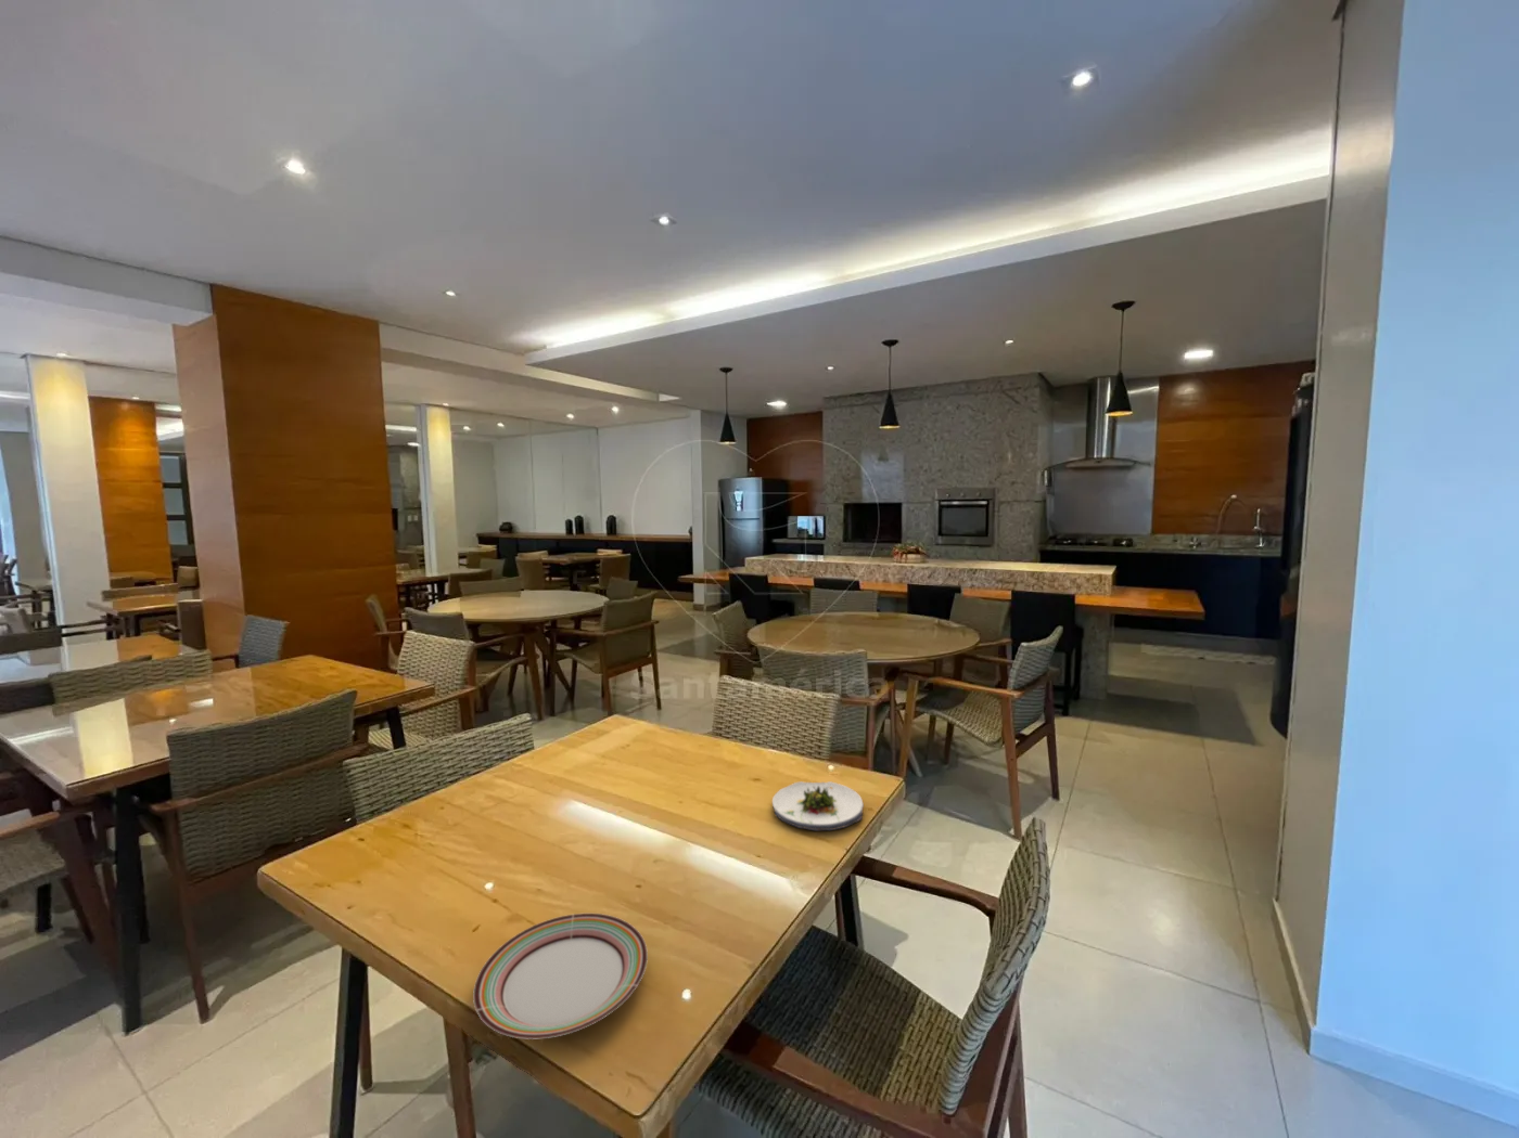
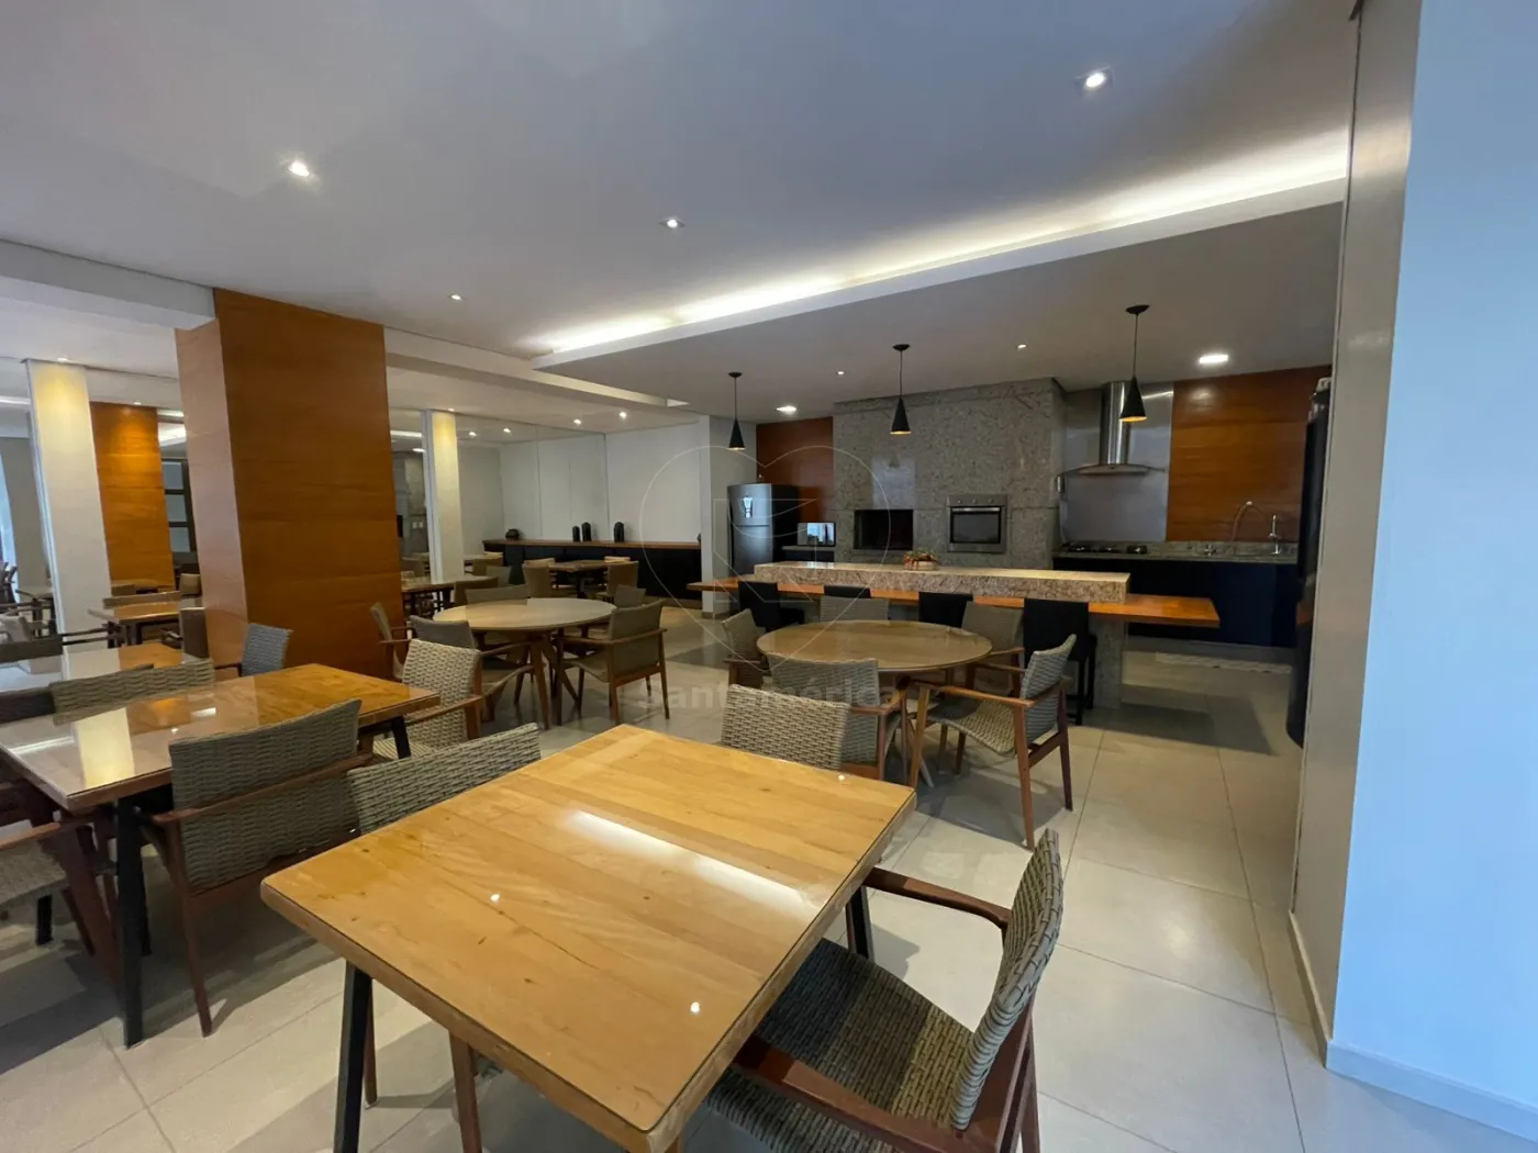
- plate [472,912,648,1040]
- salad plate [771,781,865,832]
